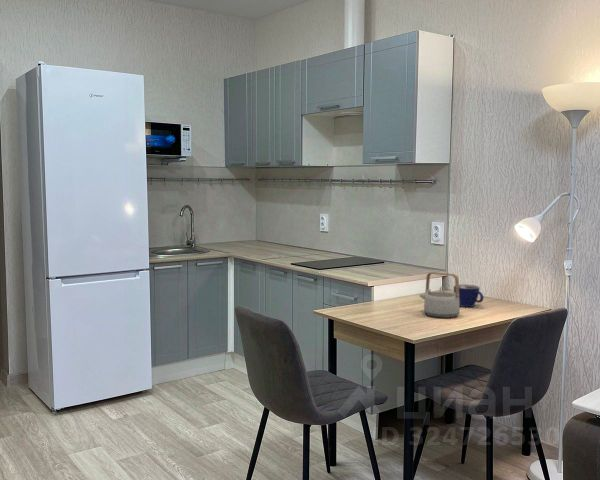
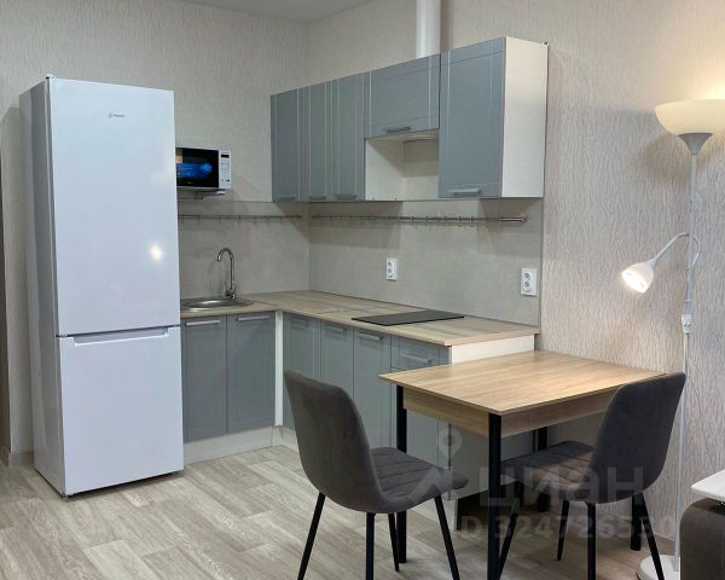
- cup [453,283,484,308]
- teapot [419,271,461,319]
